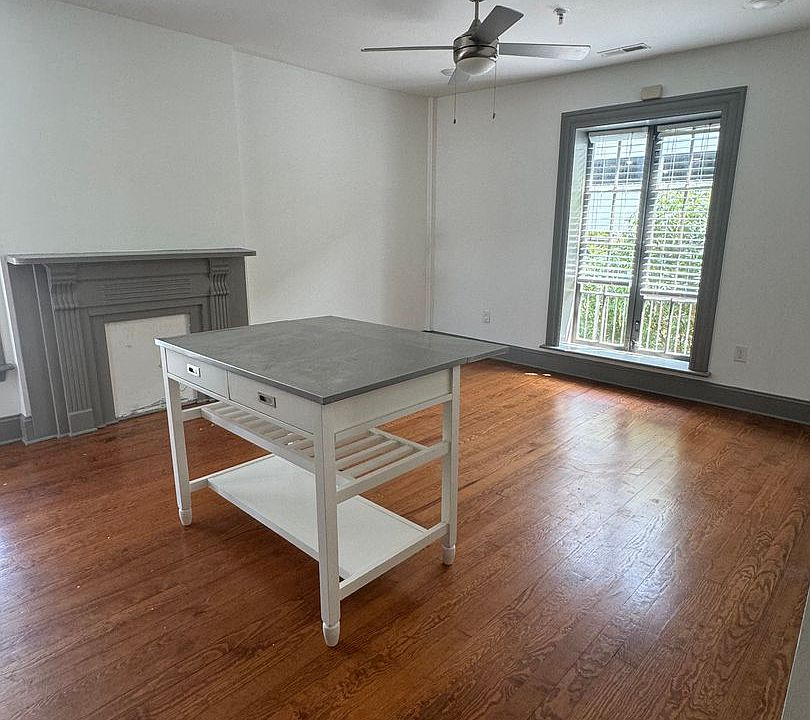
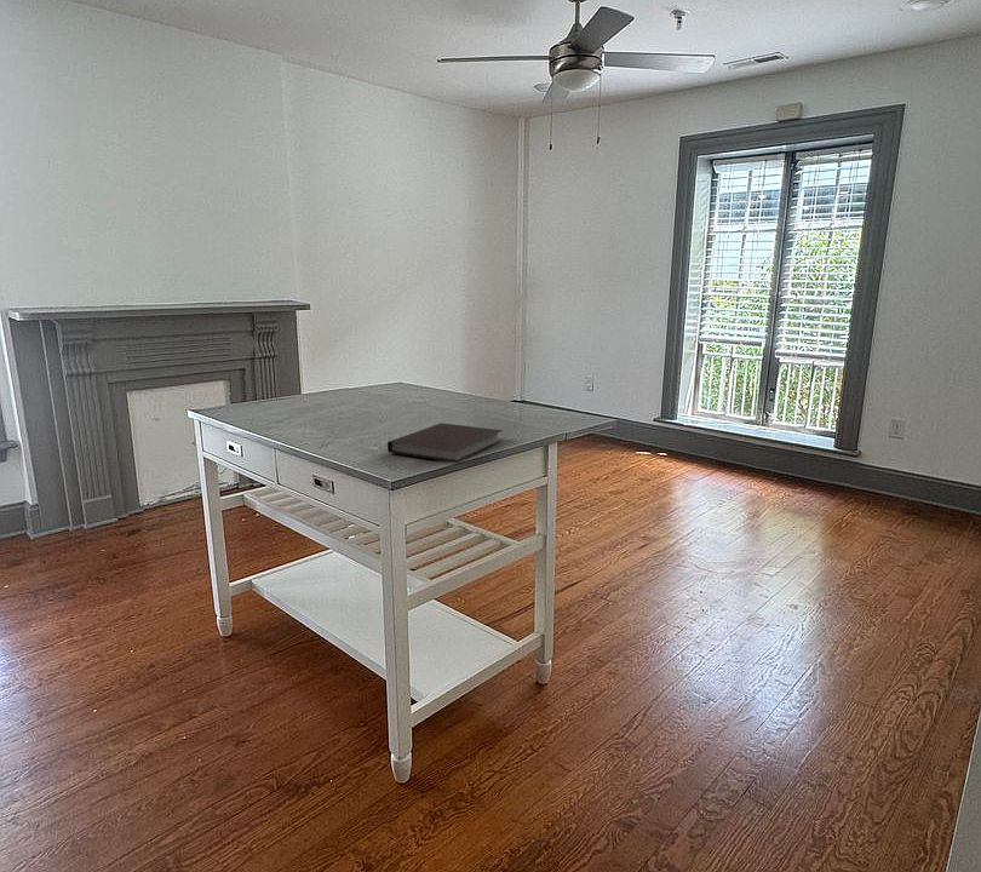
+ notebook [386,423,504,464]
